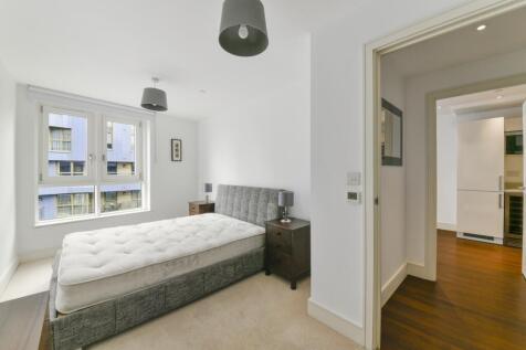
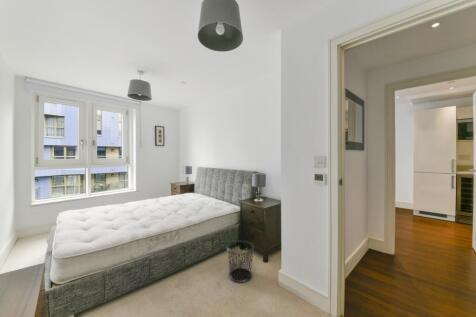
+ waste bin [226,240,255,283]
